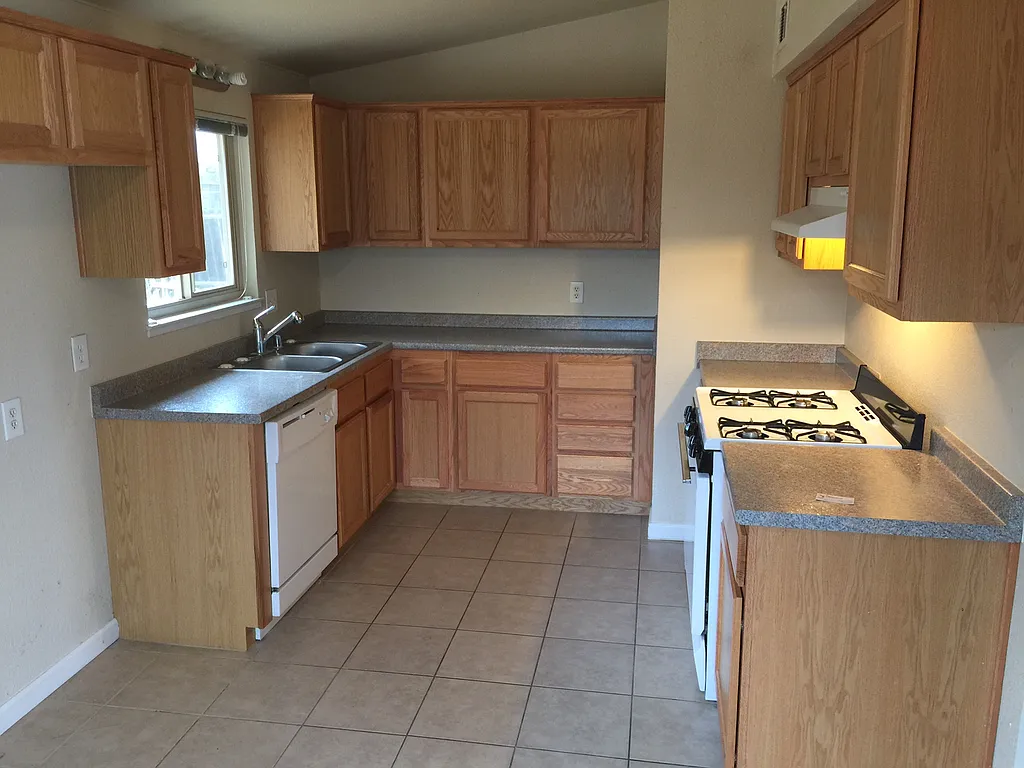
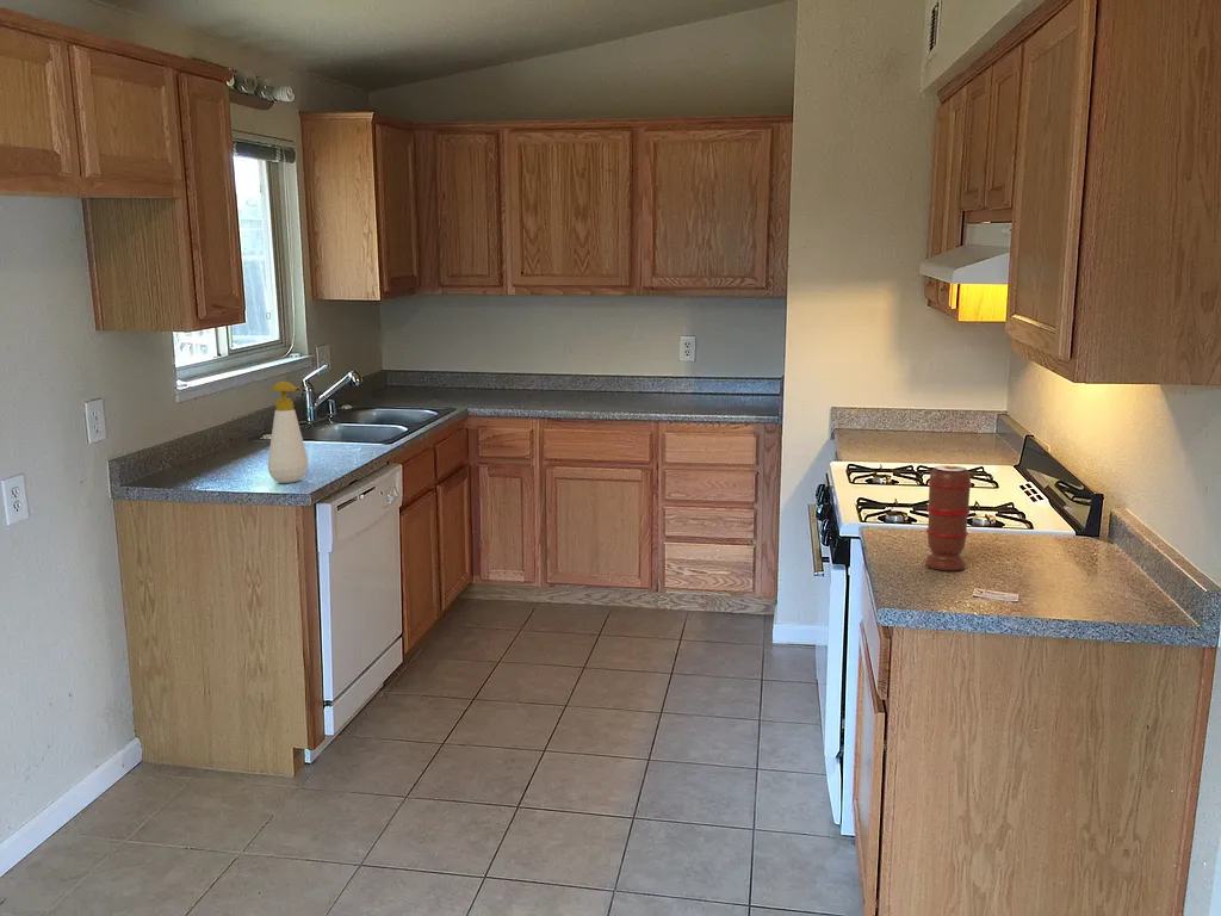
+ soap bottle [267,380,309,484]
+ spice grinder [924,464,973,571]
